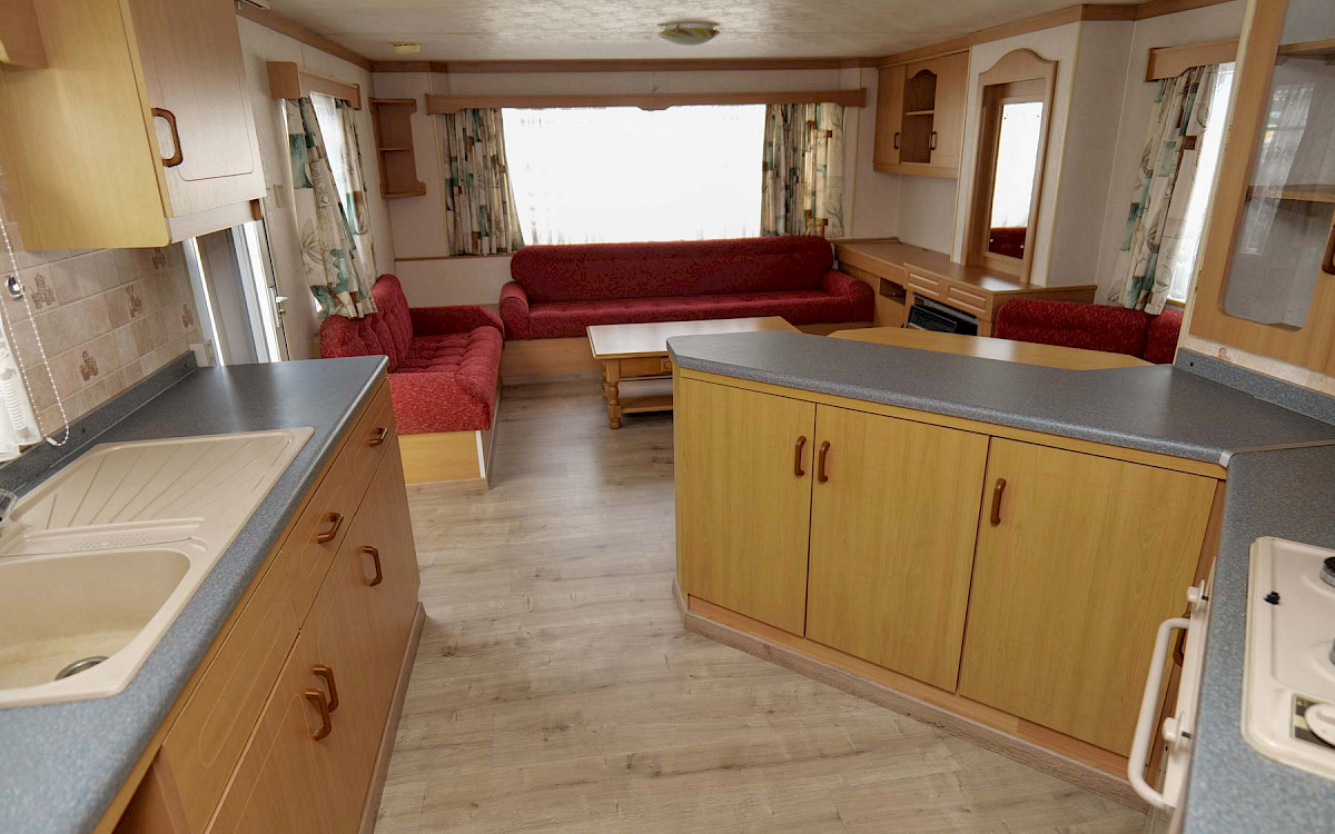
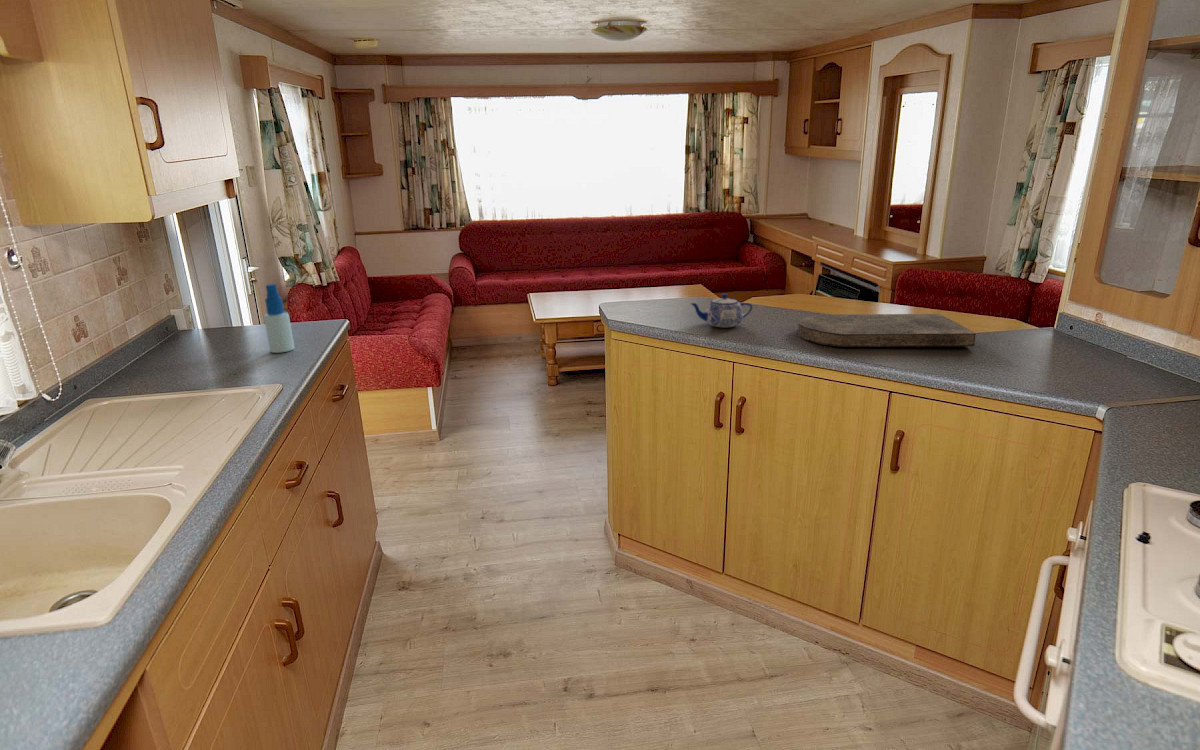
+ teapot [689,293,753,328]
+ spray bottle [263,283,295,354]
+ cutting board [797,313,977,348]
